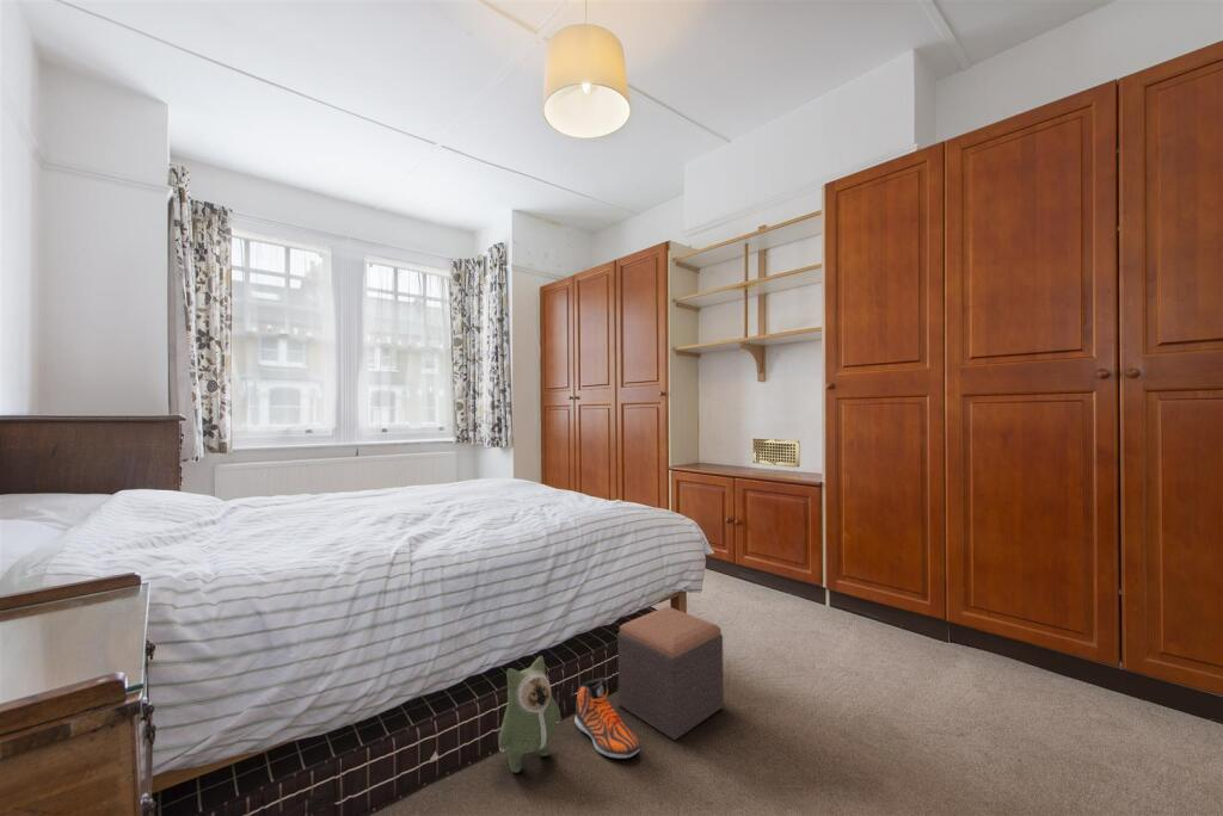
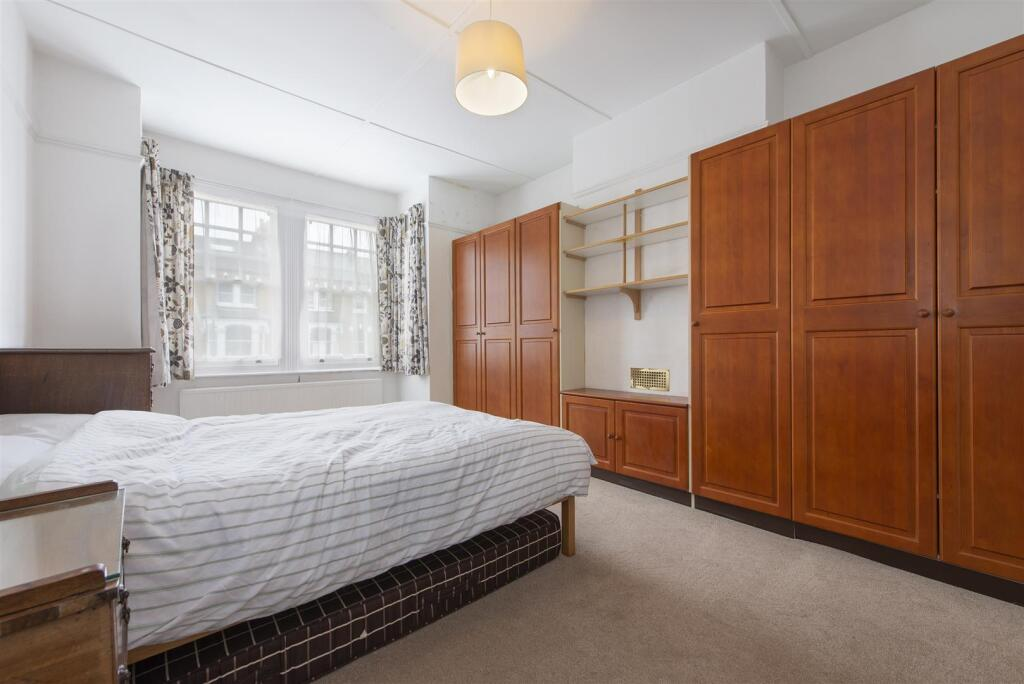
- sneaker [573,676,641,759]
- plush toy [497,655,561,774]
- footstool [616,605,725,741]
